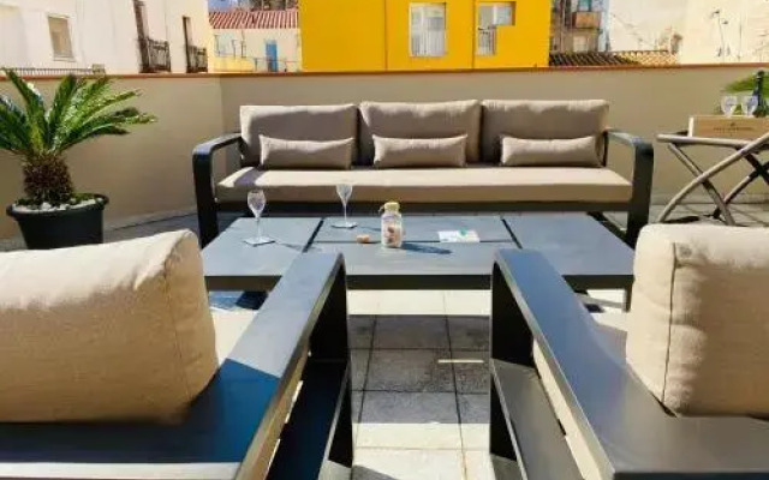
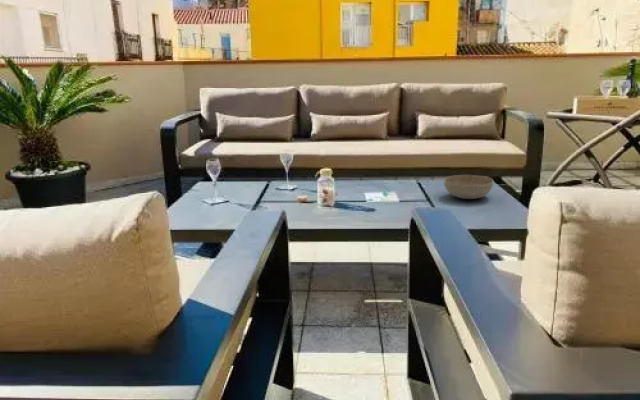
+ bowl [443,174,494,200]
